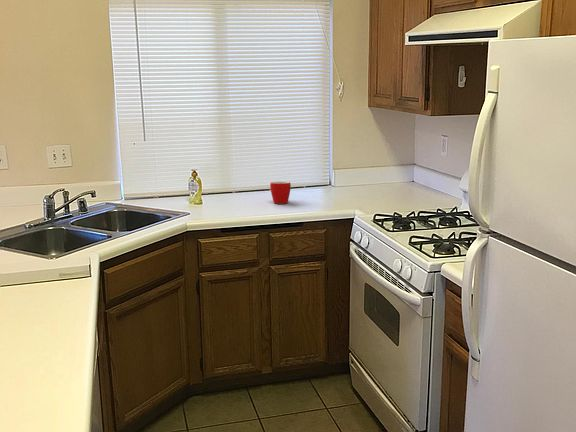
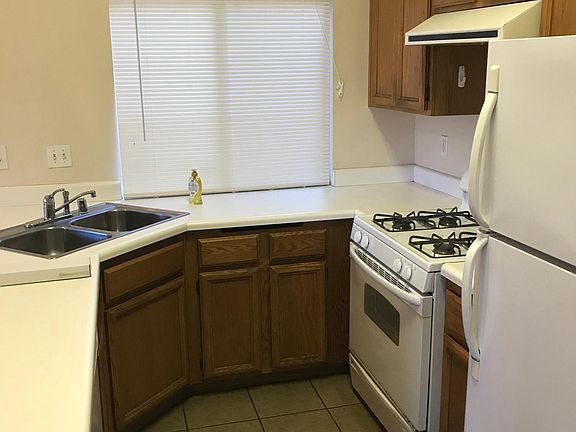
- mug [269,180,292,205]
